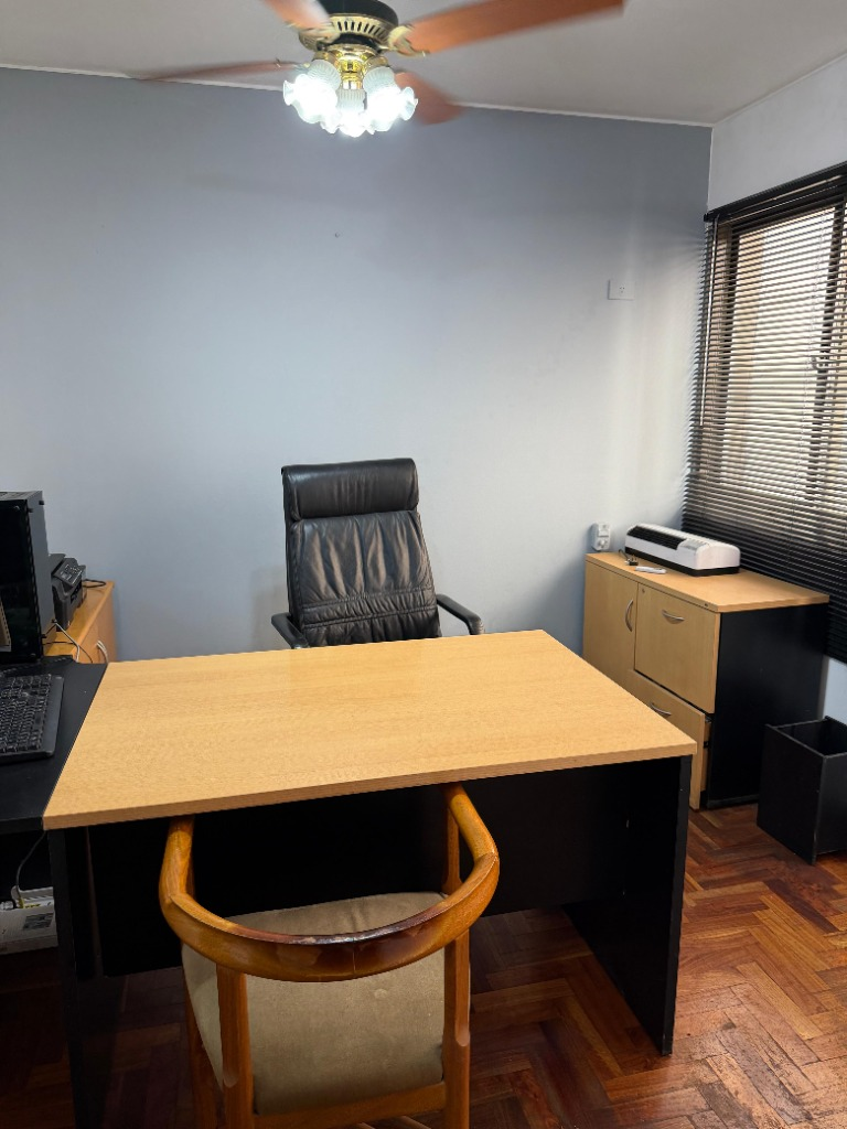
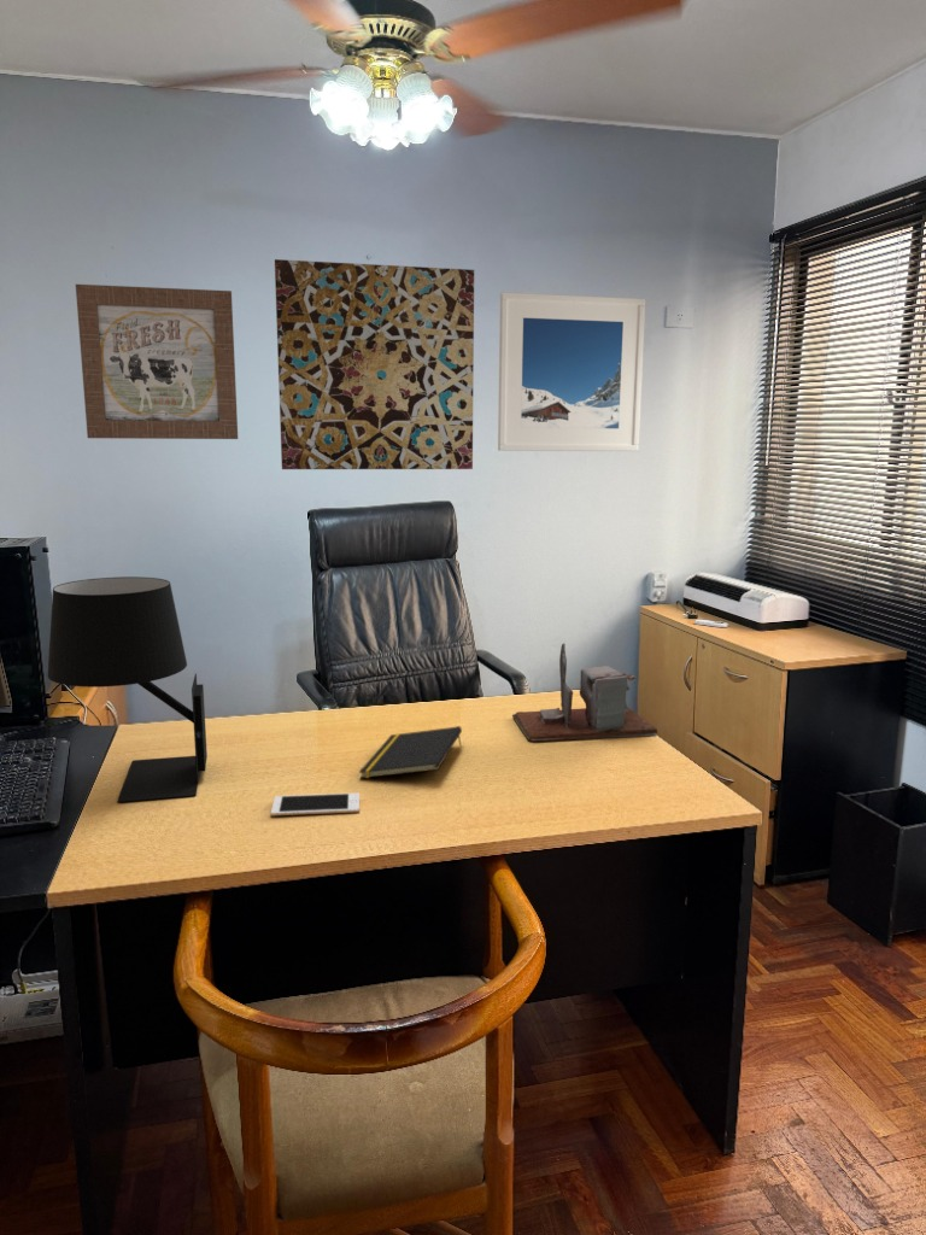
+ wall art [75,283,239,440]
+ table lamp [47,575,209,803]
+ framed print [497,291,646,452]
+ cell phone [270,792,361,816]
+ desk organizer [511,642,658,742]
+ notepad [358,725,463,779]
+ wall art [274,258,475,470]
